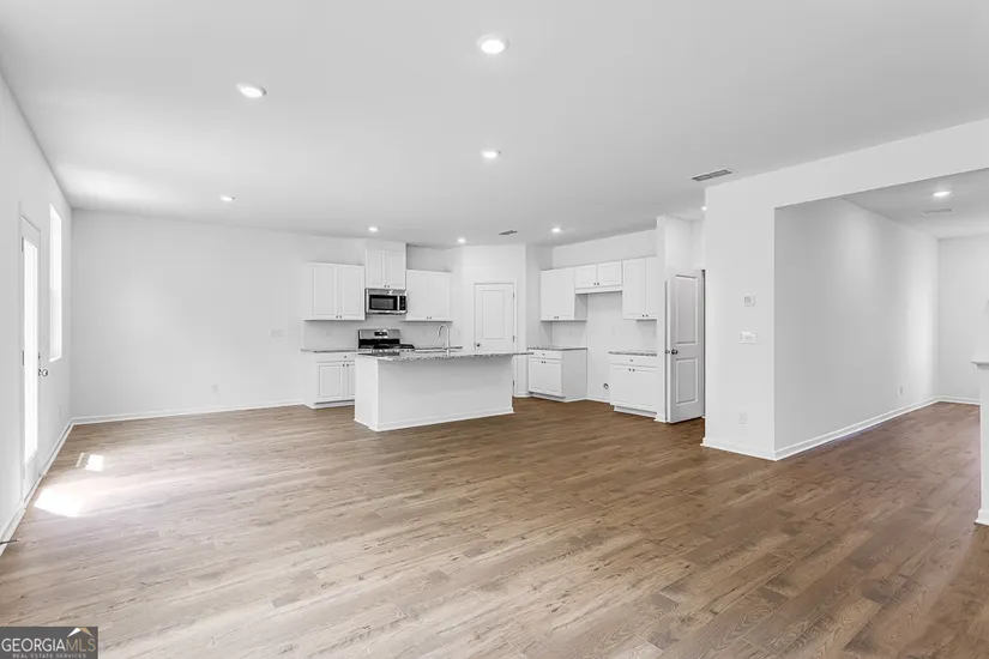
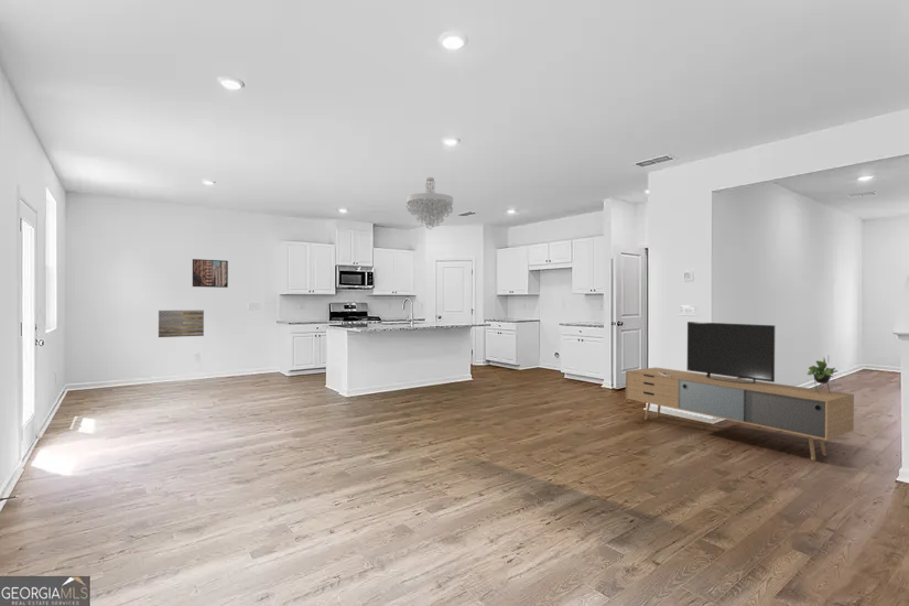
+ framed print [192,258,229,289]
+ wall art [158,309,205,338]
+ media console [625,321,855,462]
+ chandelier [405,176,454,230]
